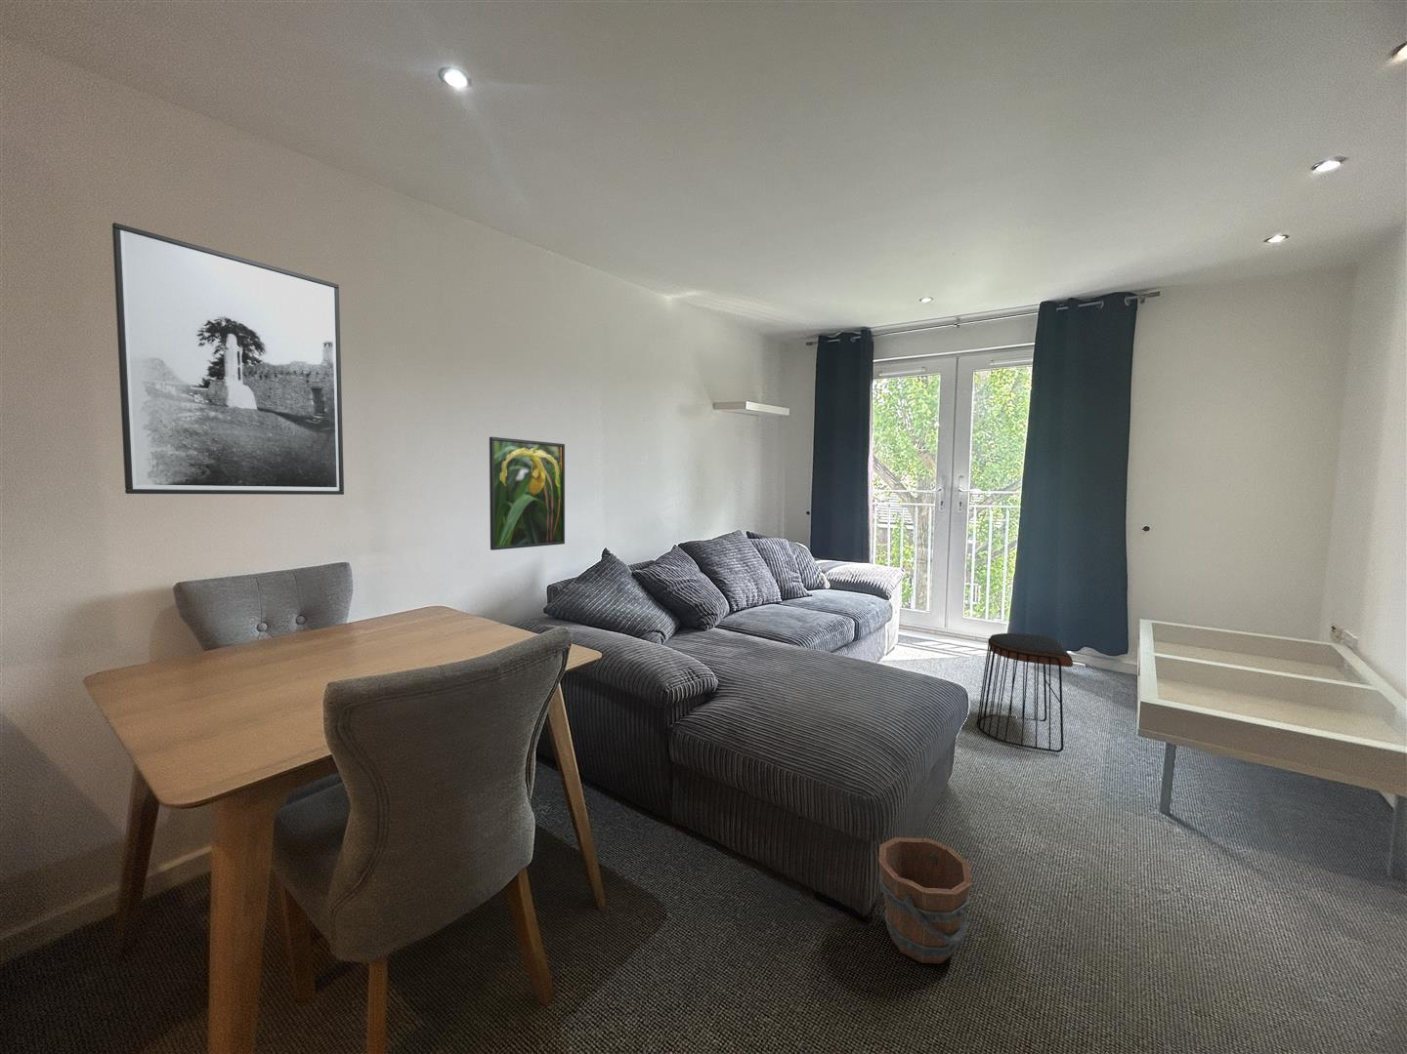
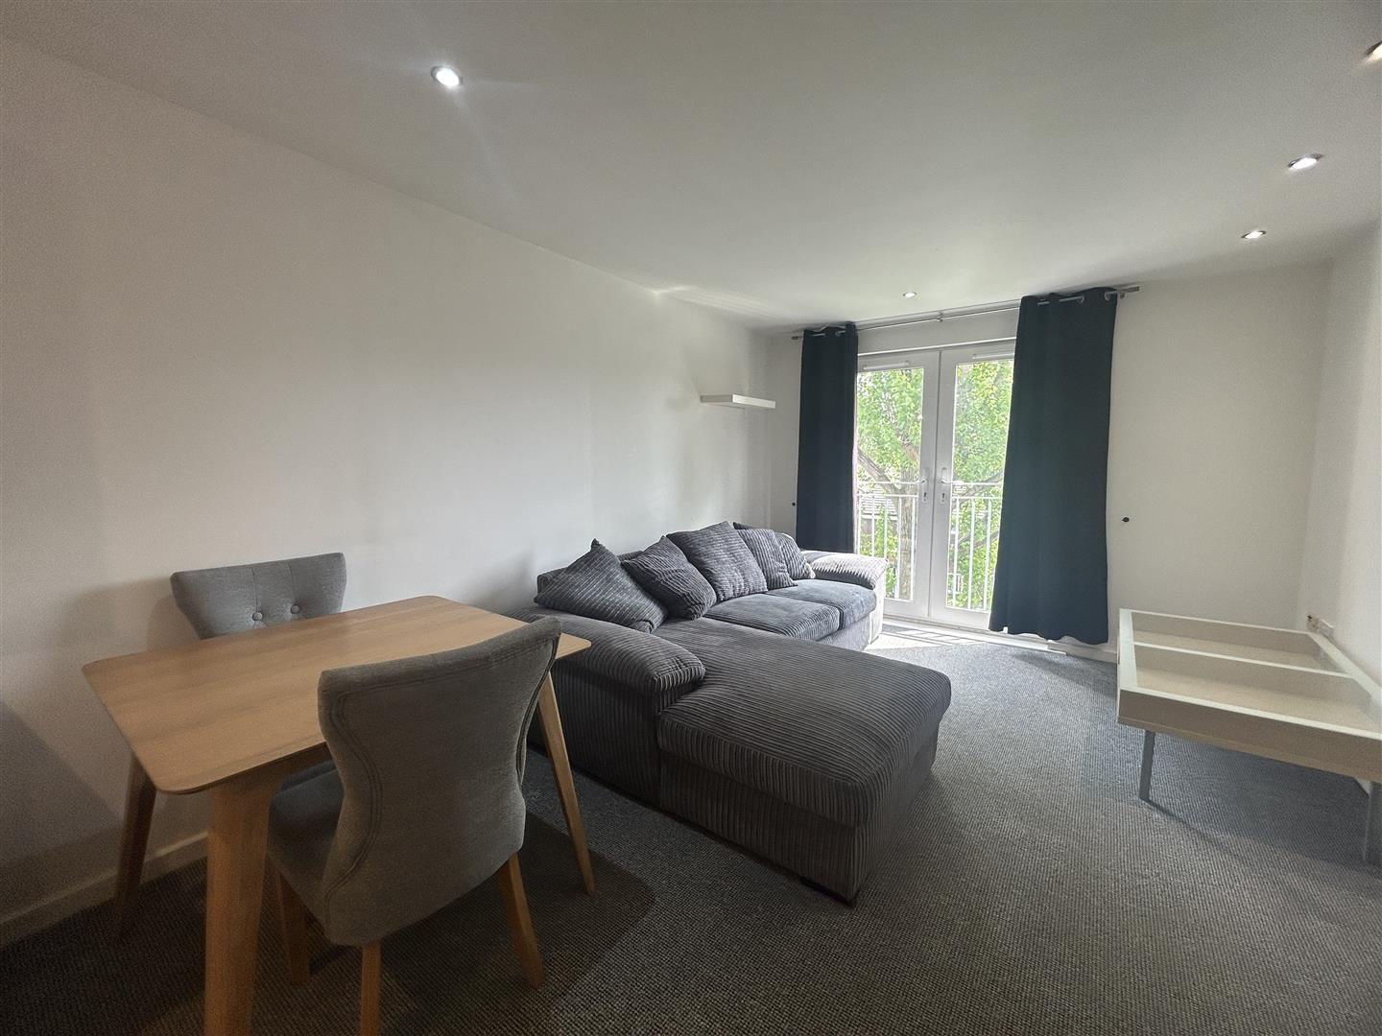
- bucket [877,836,973,964]
- stool [976,632,1074,754]
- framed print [489,436,566,551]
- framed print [112,221,345,496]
